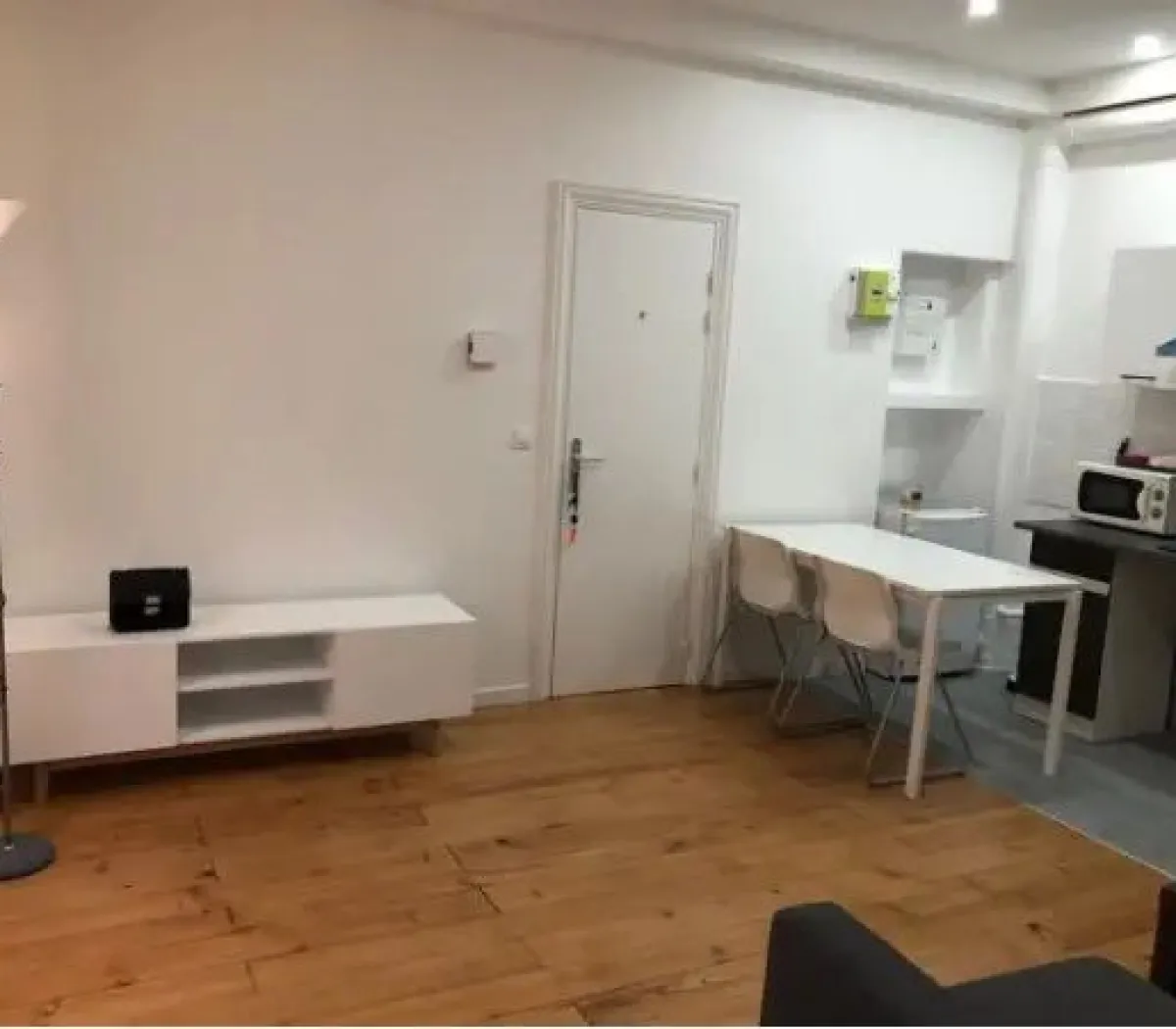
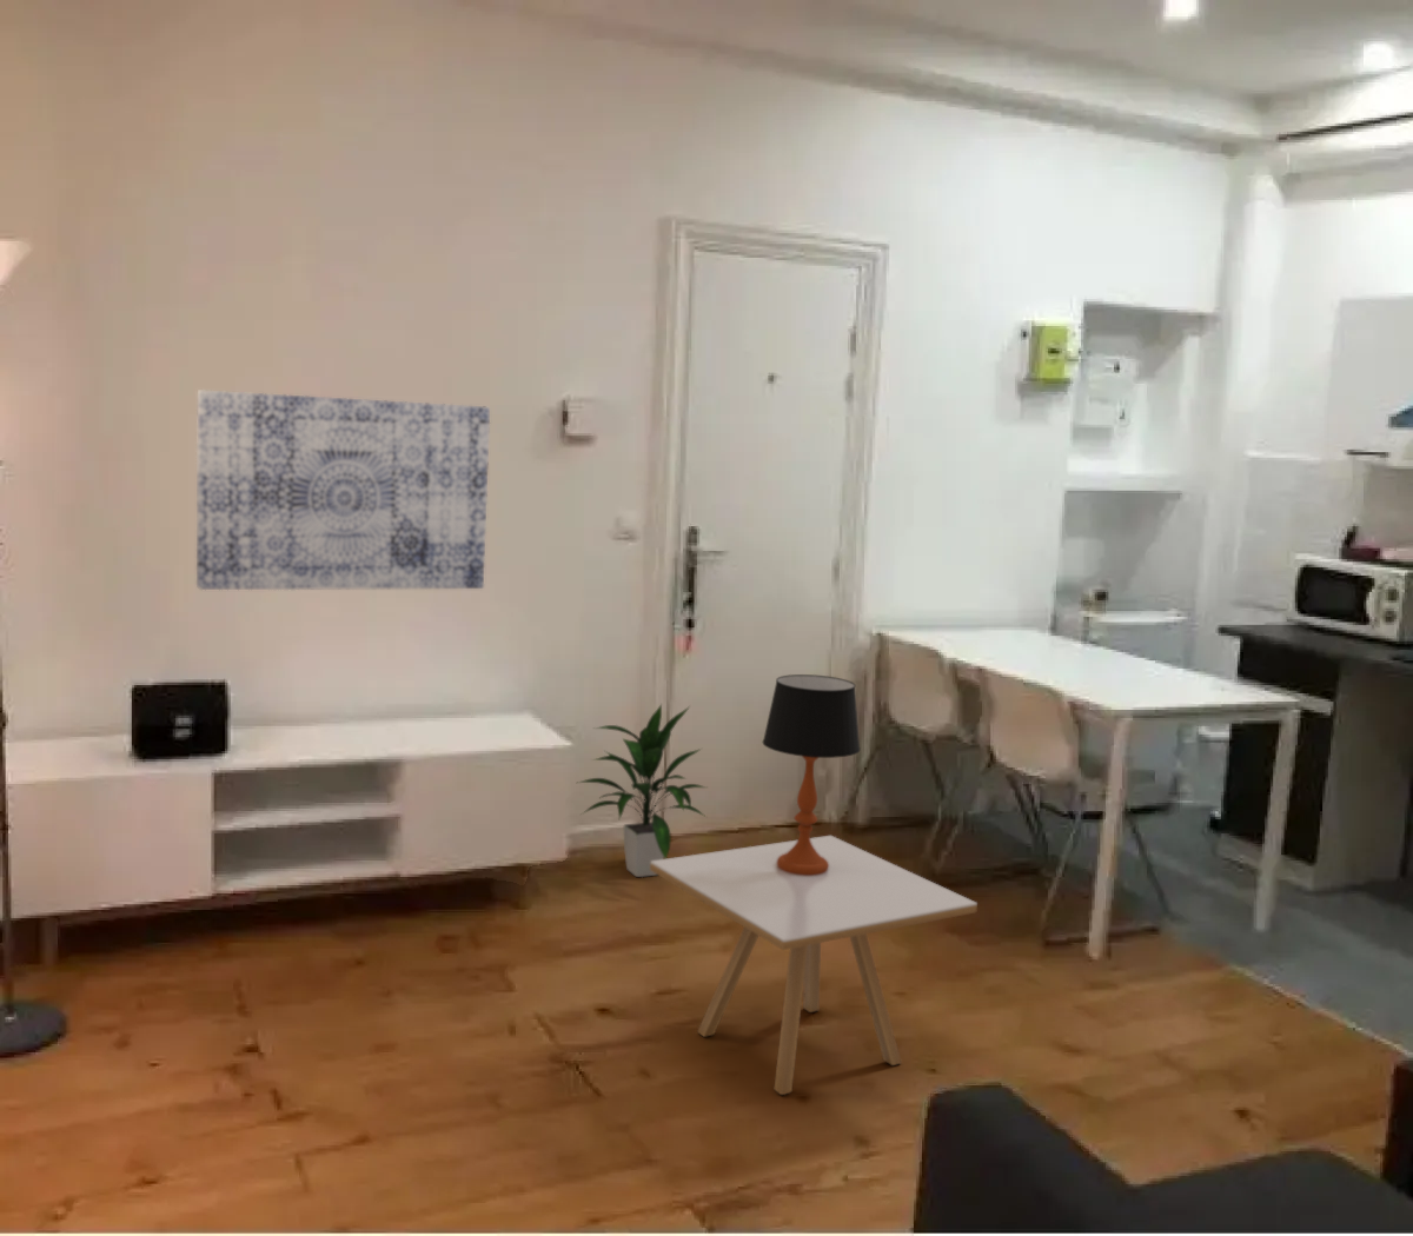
+ indoor plant [577,703,708,878]
+ wall art [196,388,491,591]
+ side table [650,835,978,1095]
+ table lamp [762,674,860,876]
